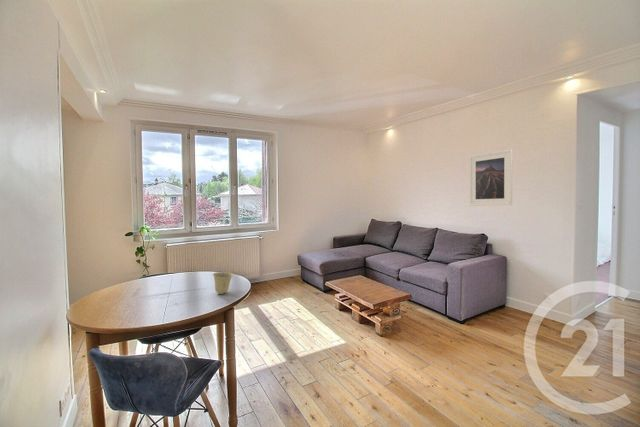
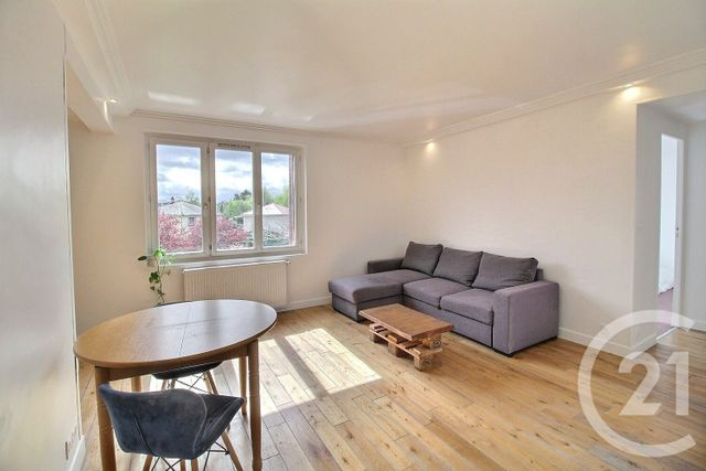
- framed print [469,149,513,207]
- cup [212,271,234,295]
